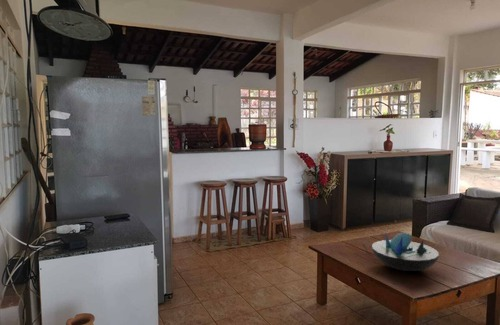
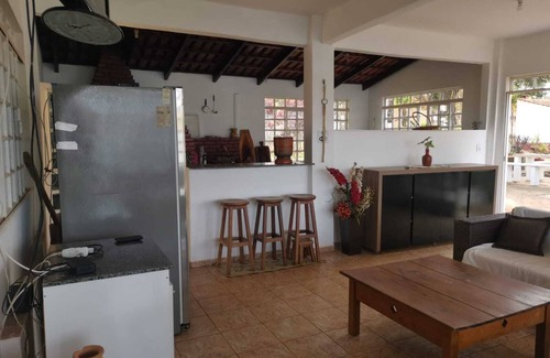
- decorative bowl [371,231,440,272]
